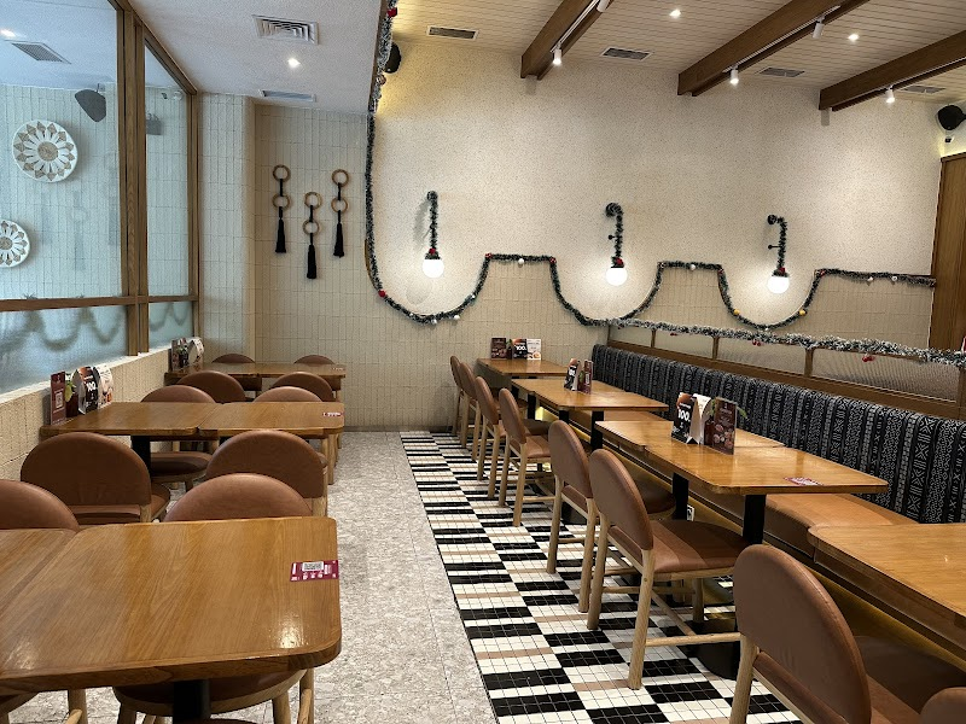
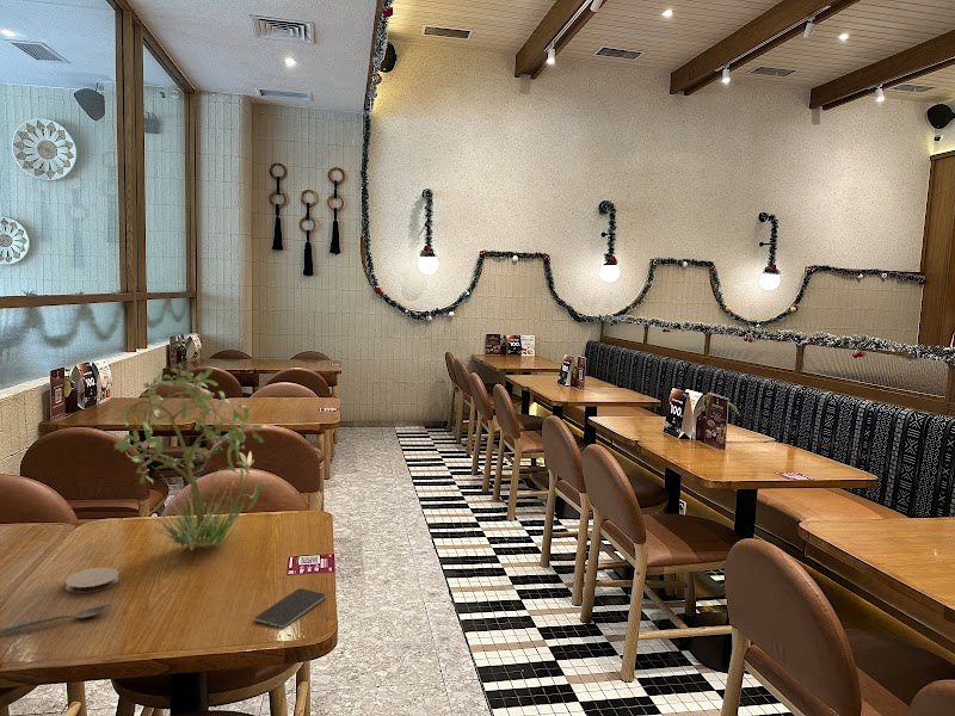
+ smartphone [253,587,327,629]
+ spoon [0,604,112,635]
+ plant [112,362,276,551]
+ coaster [64,567,119,594]
